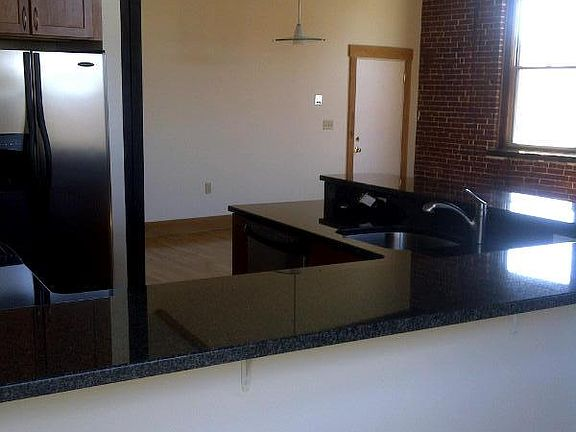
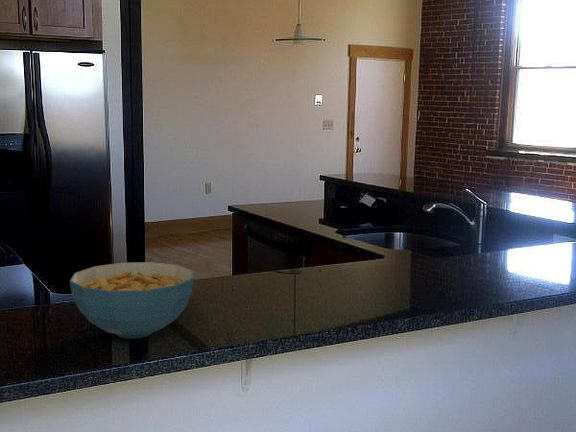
+ cereal bowl [69,261,194,340]
